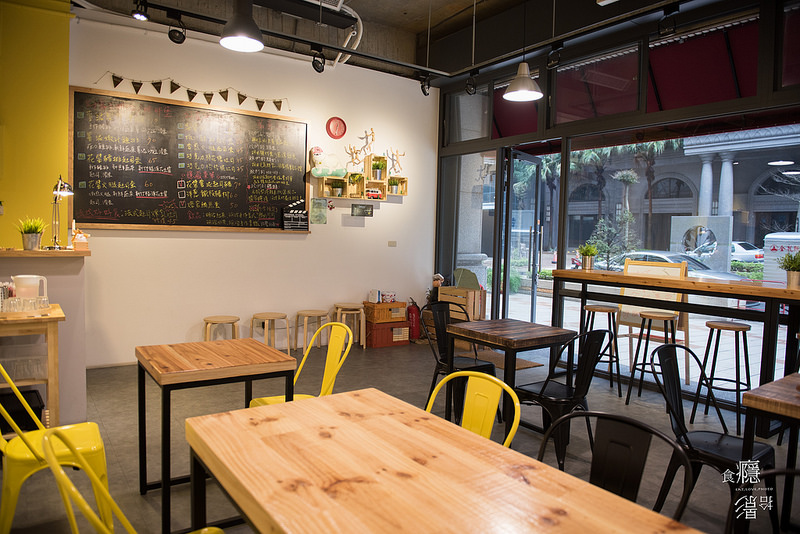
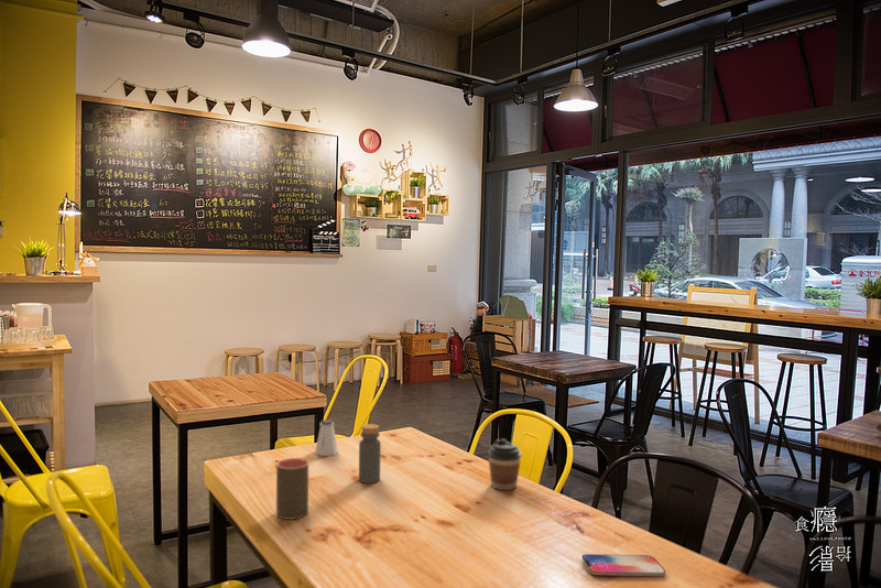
+ smartphone [581,553,666,577]
+ bottle [358,423,382,484]
+ coffee cup [487,438,523,491]
+ cup [275,457,309,521]
+ saltshaker [314,418,339,457]
